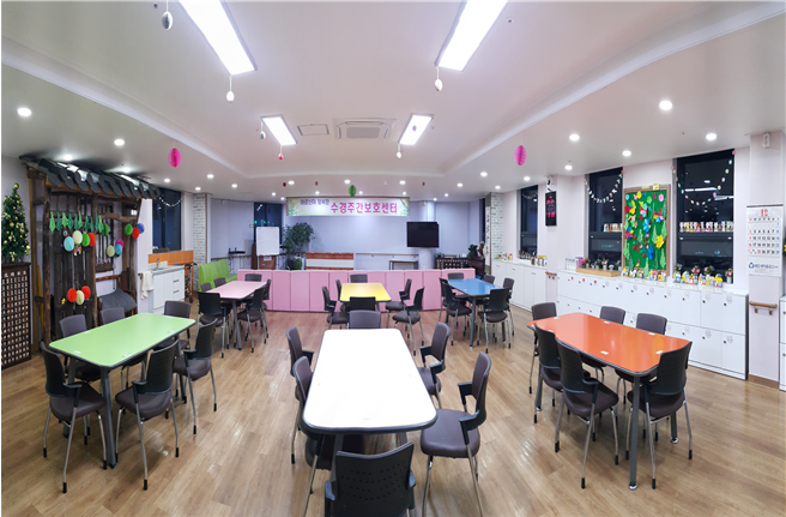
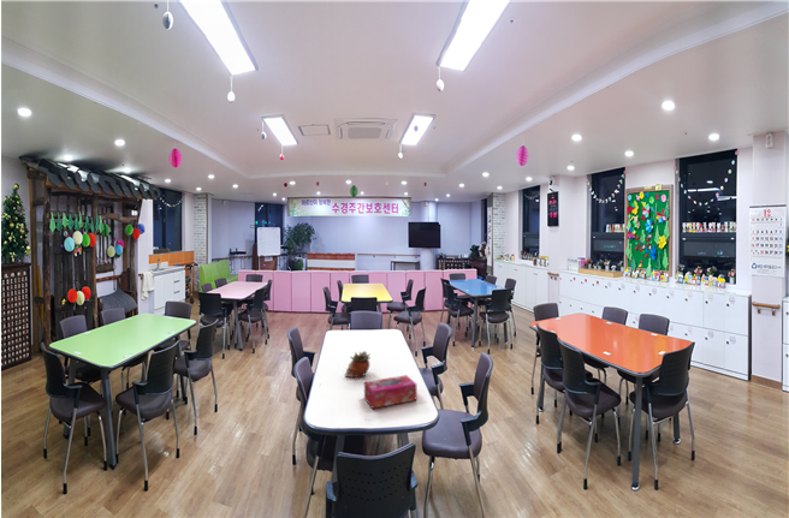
+ tissue box [363,374,417,410]
+ succulent planter [344,350,372,379]
